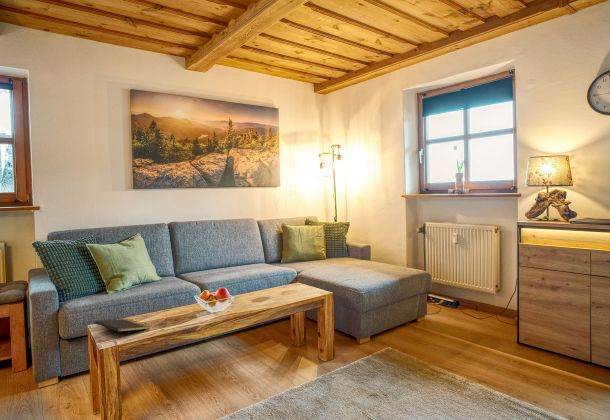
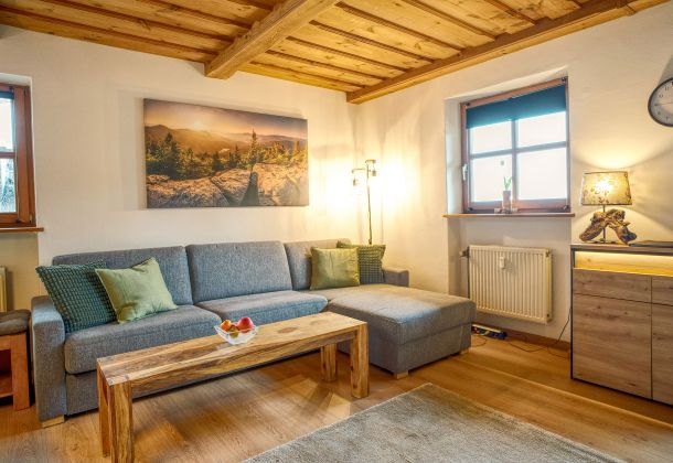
- notepad [94,318,151,340]
